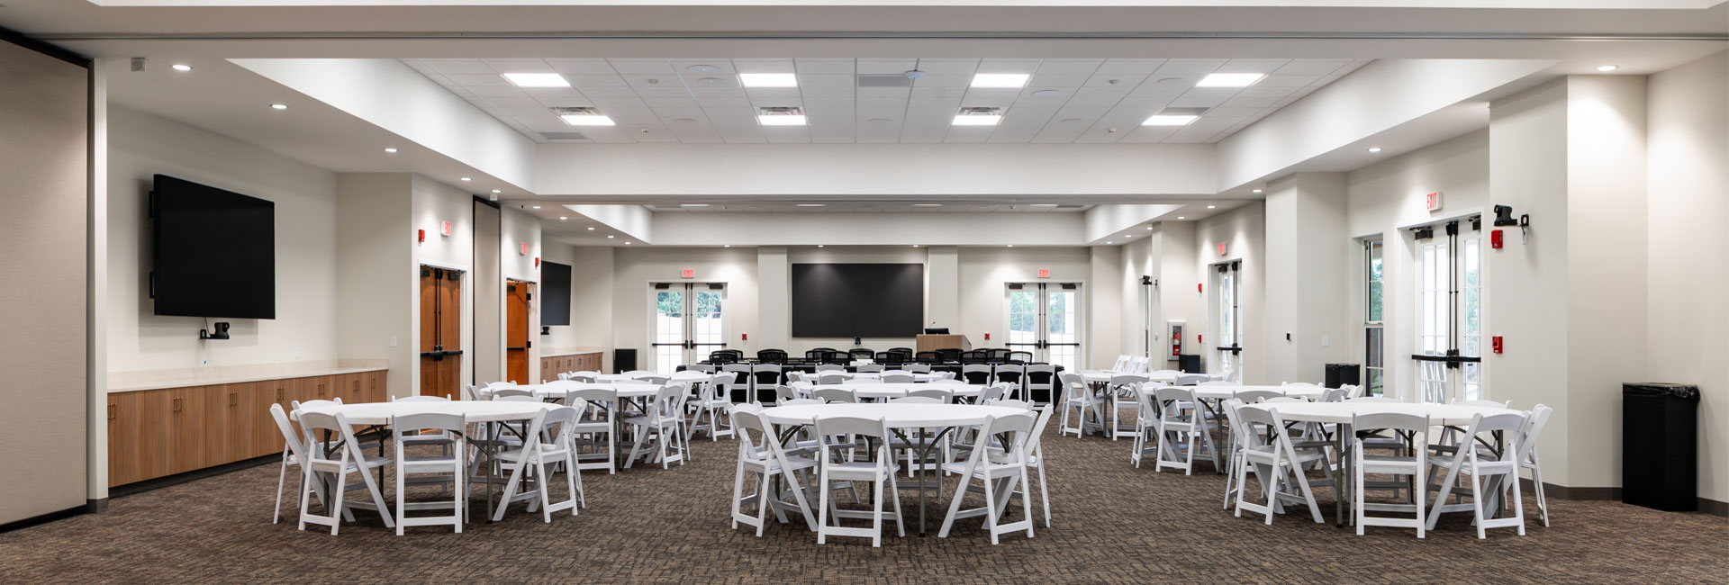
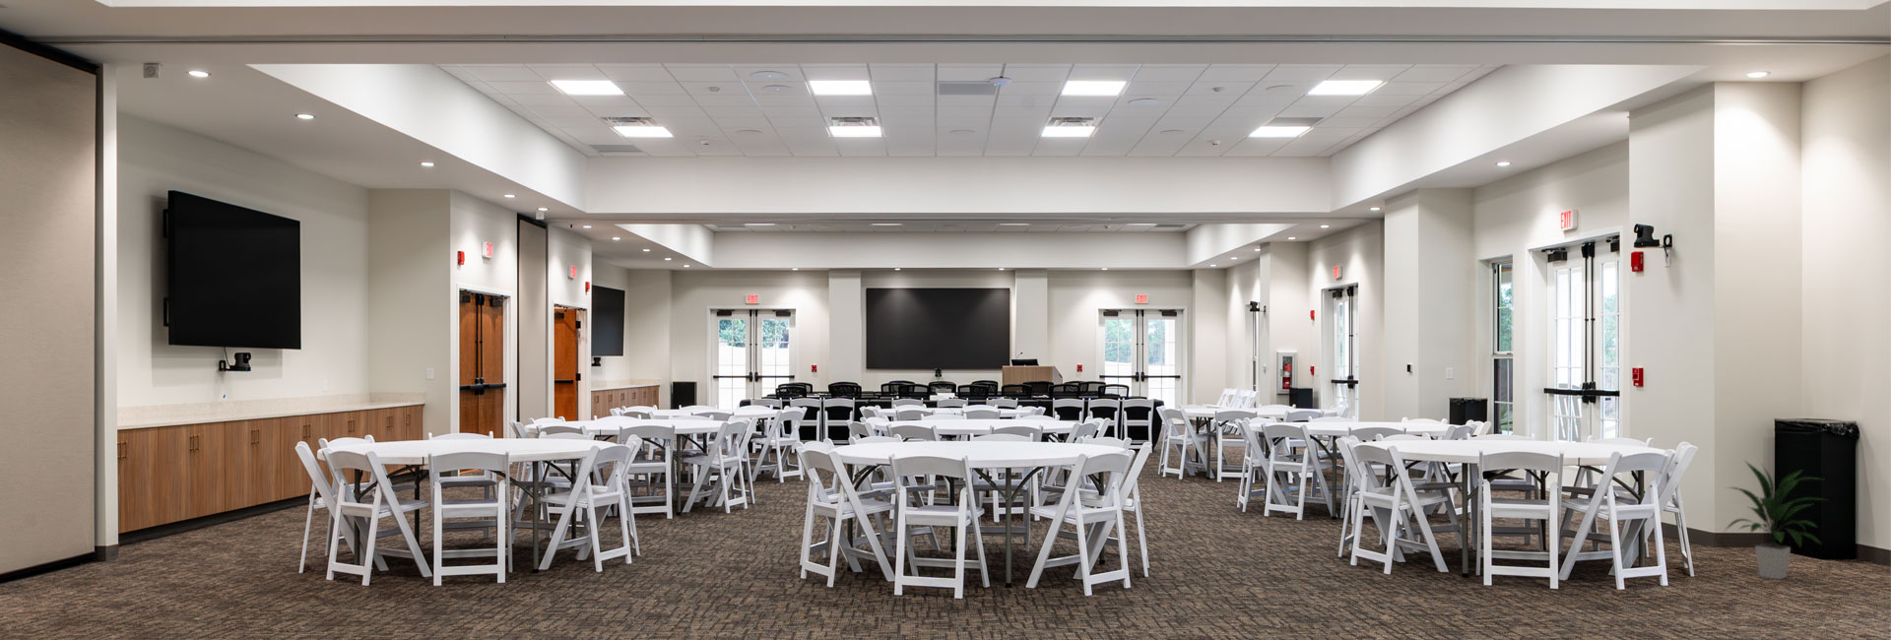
+ indoor plant [1723,459,1828,581]
